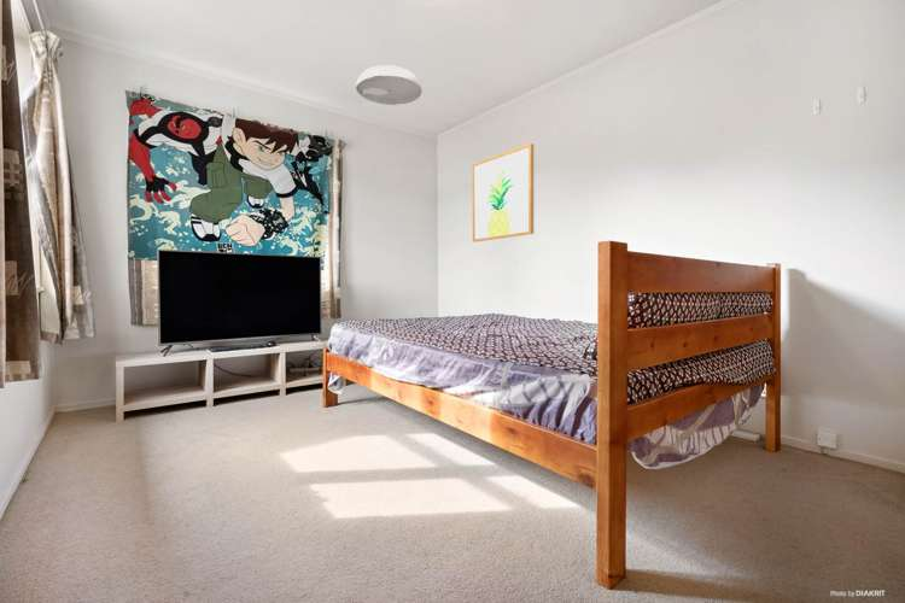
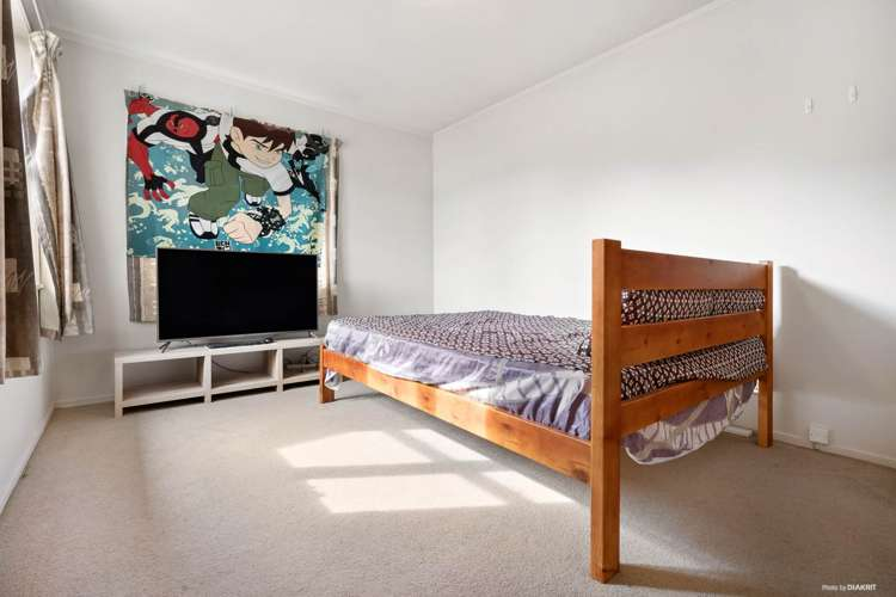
- ceiling light [355,64,422,106]
- wall art [472,142,535,244]
